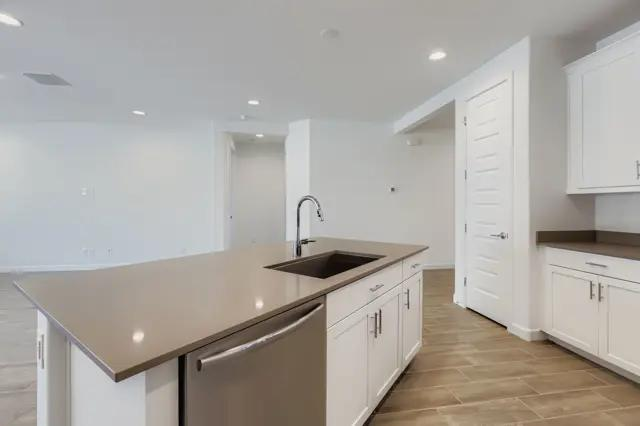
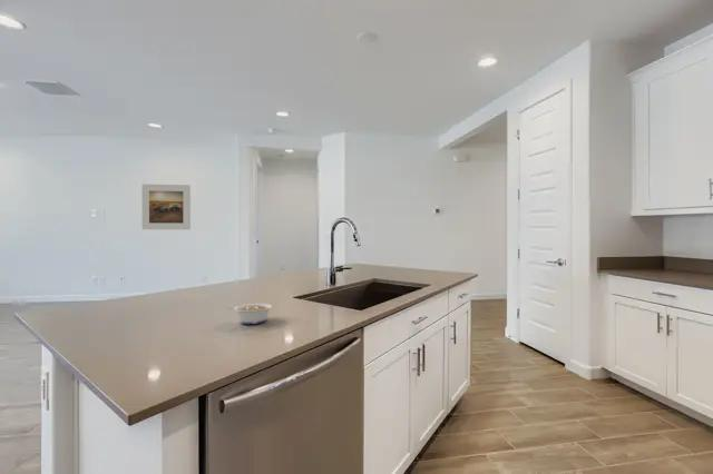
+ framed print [141,184,192,230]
+ legume [225,303,273,325]
